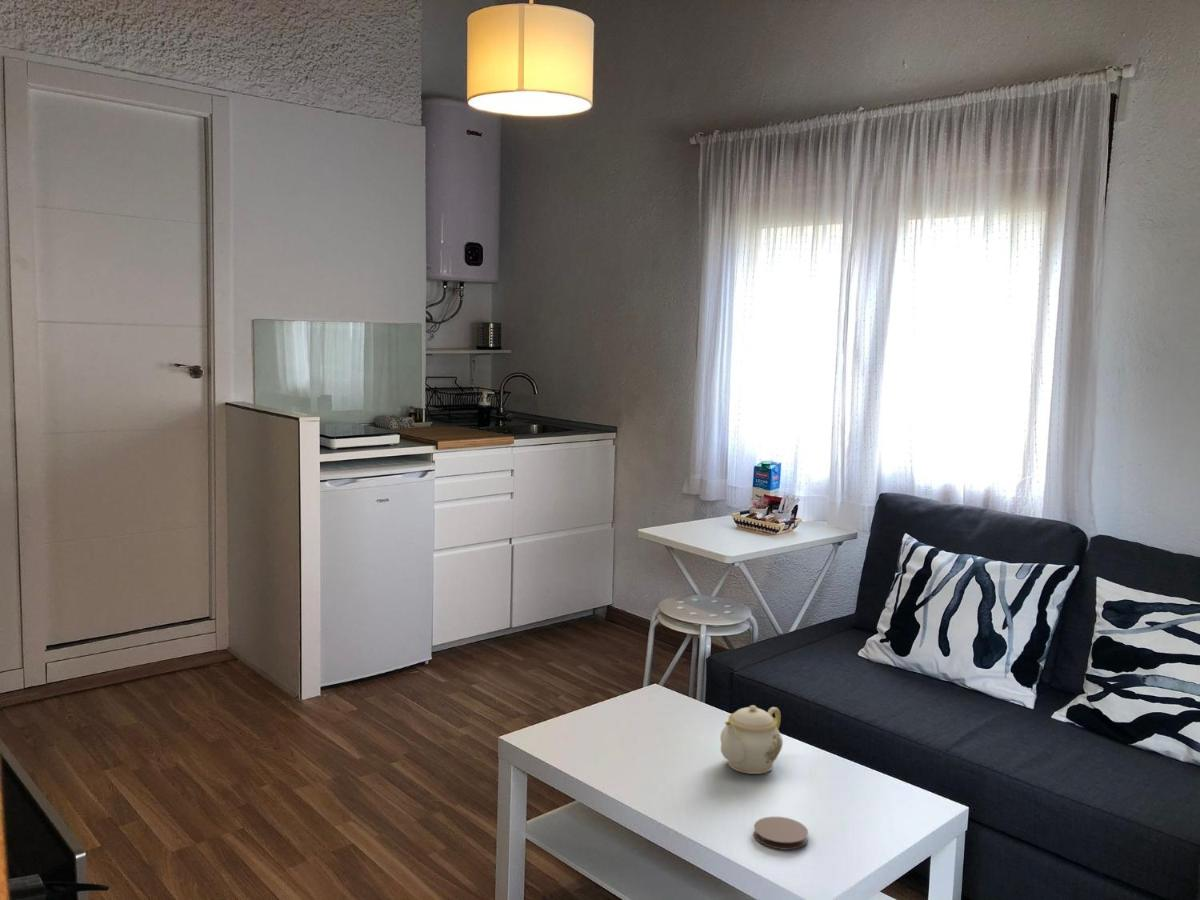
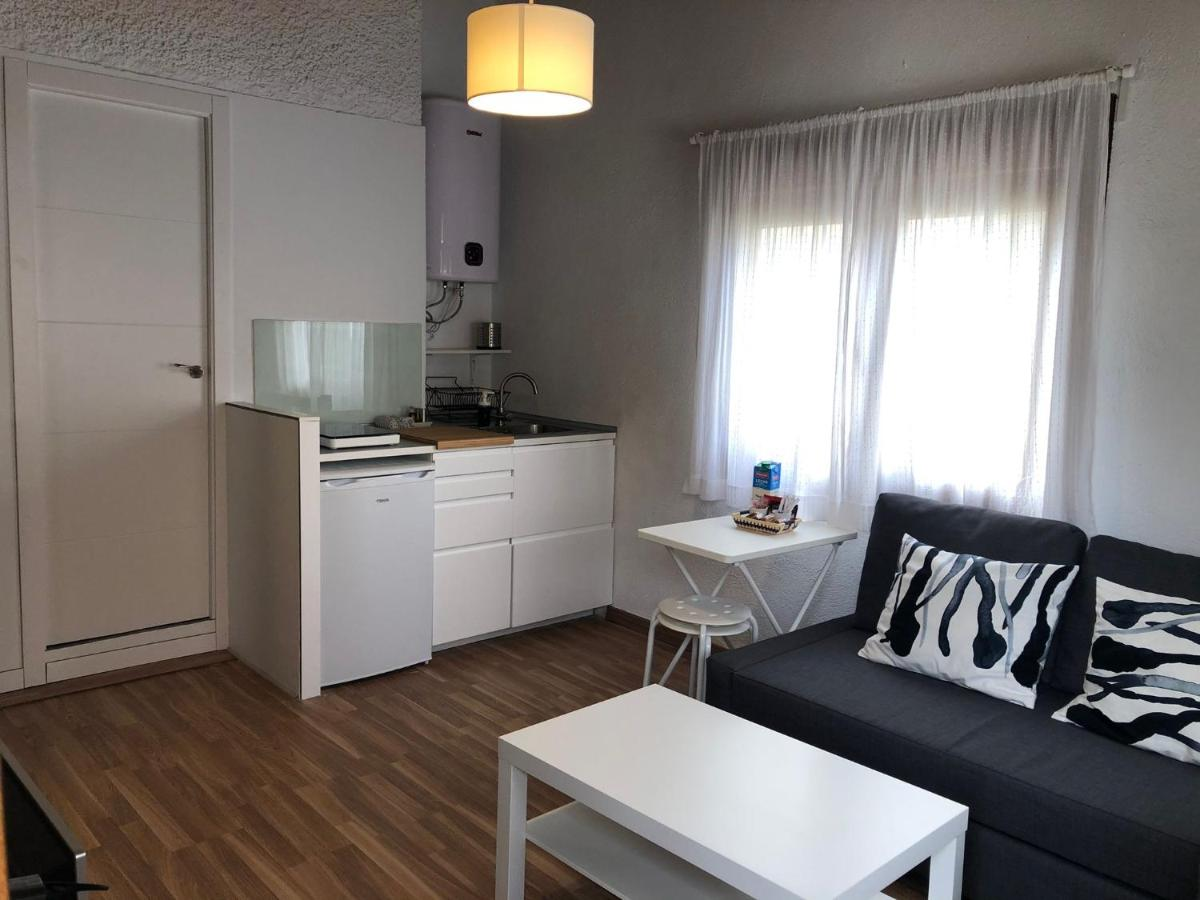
- coaster [753,816,809,851]
- teapot [719,704,784,775]
